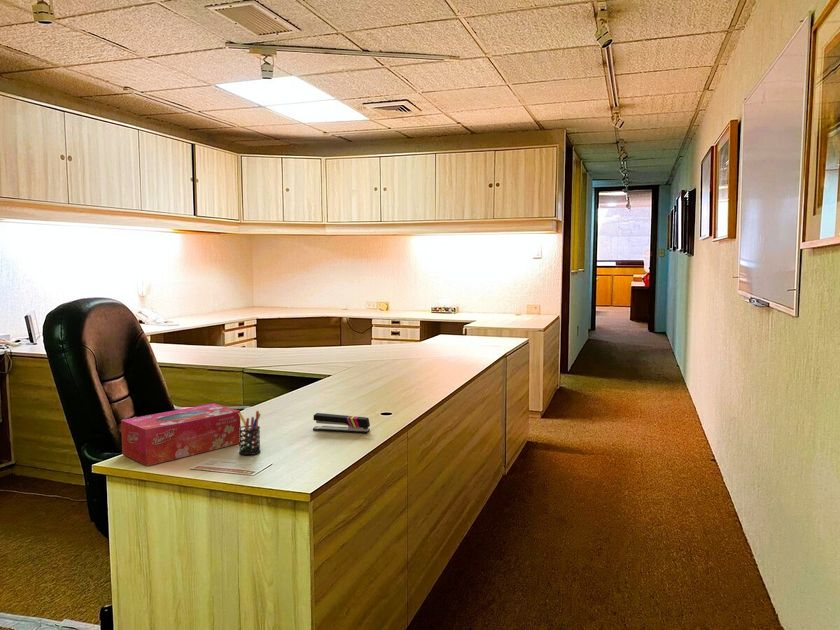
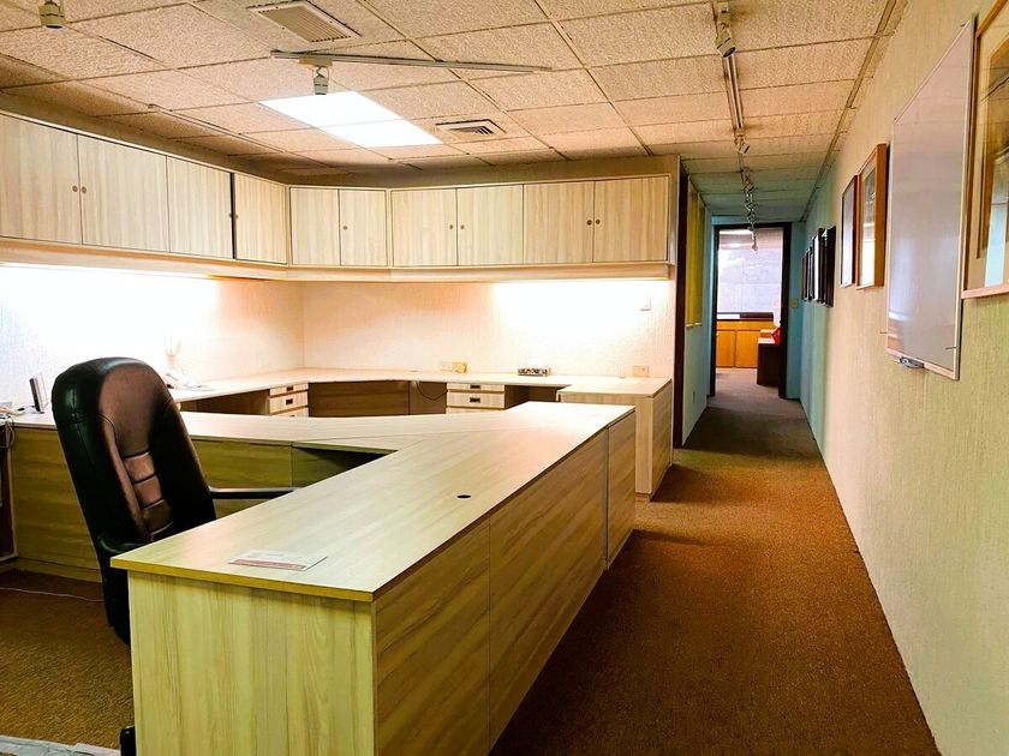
- tissue box [120,403,242,467]
- stapler [312,412,371,434]
- pen holder [238,410,262,456]
